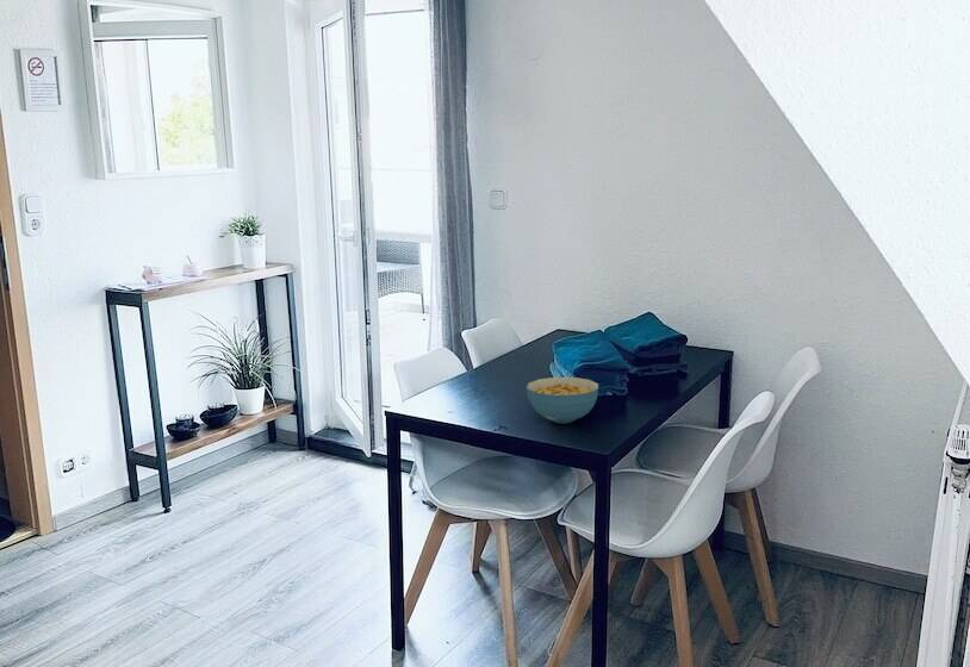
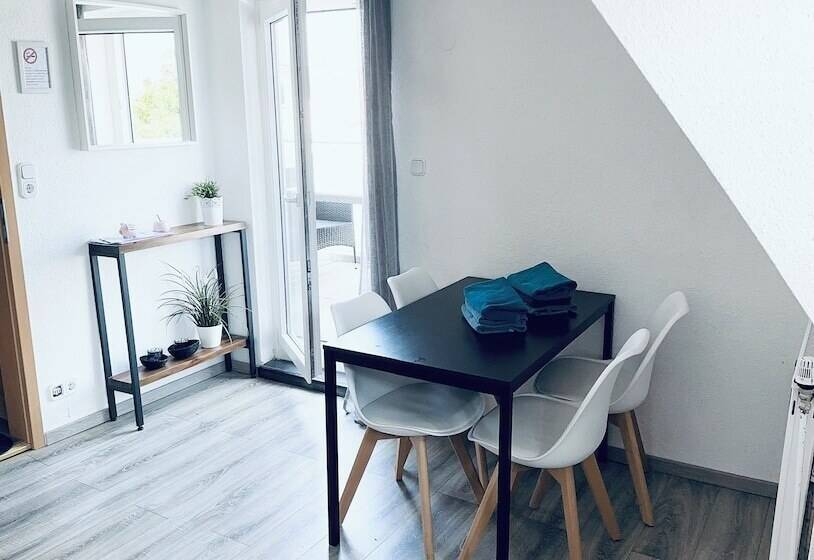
- cereal bowl [526,376,599,424]
